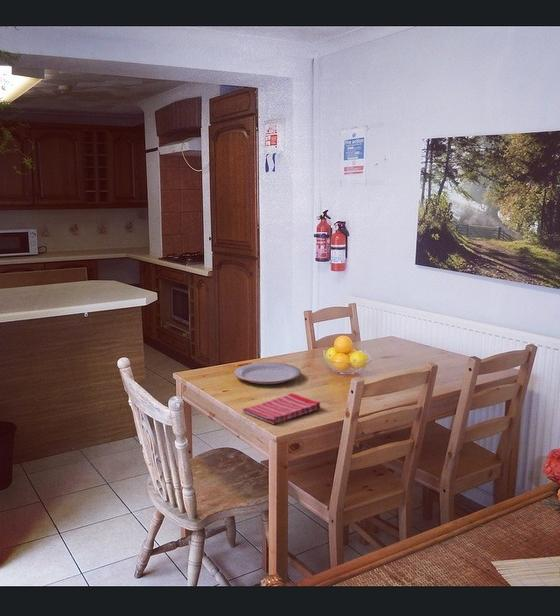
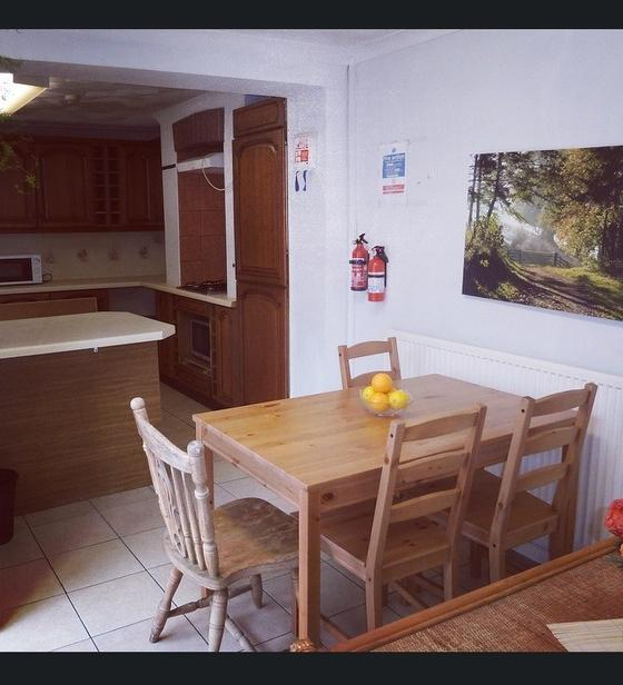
- plate [233,362,302,385]
- dish towel [242,392,321,425]
